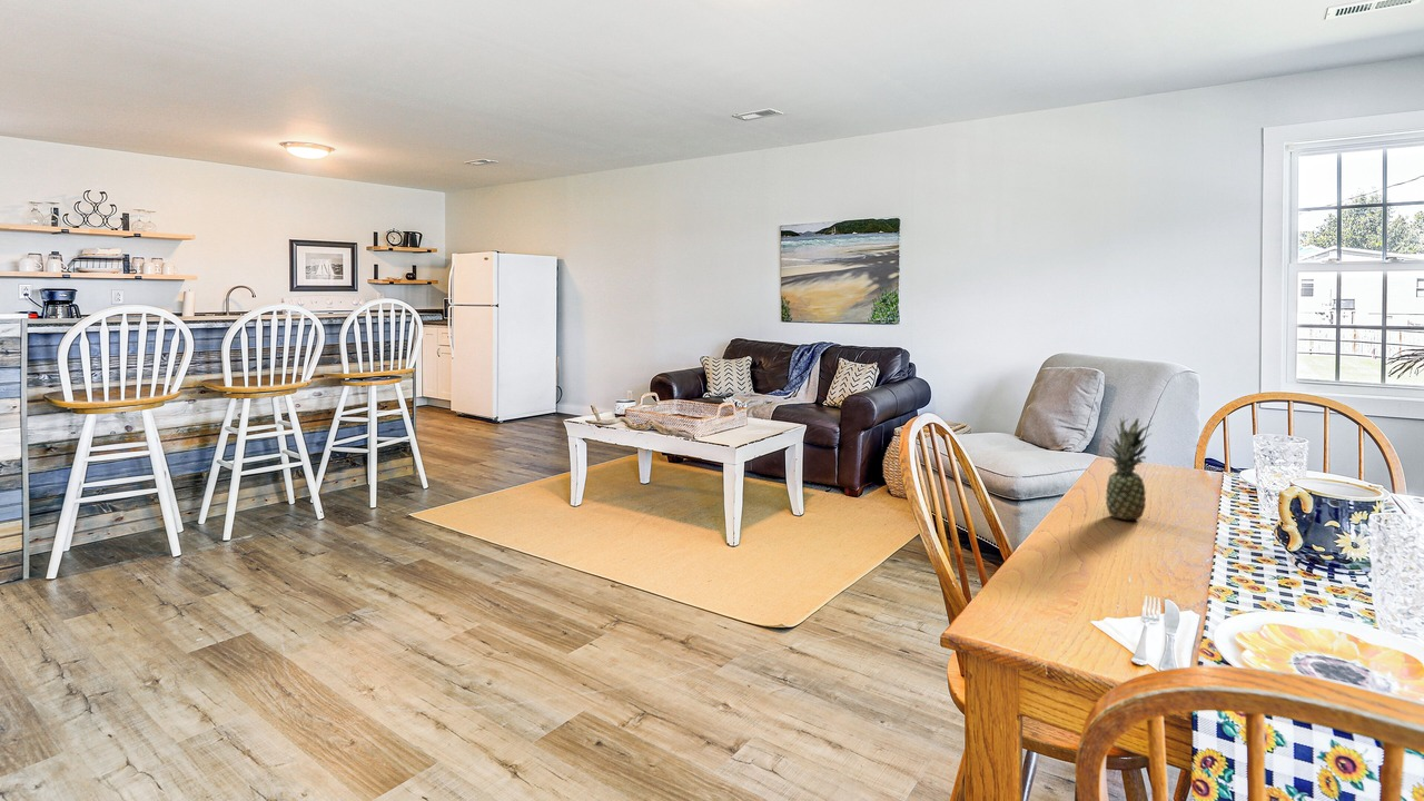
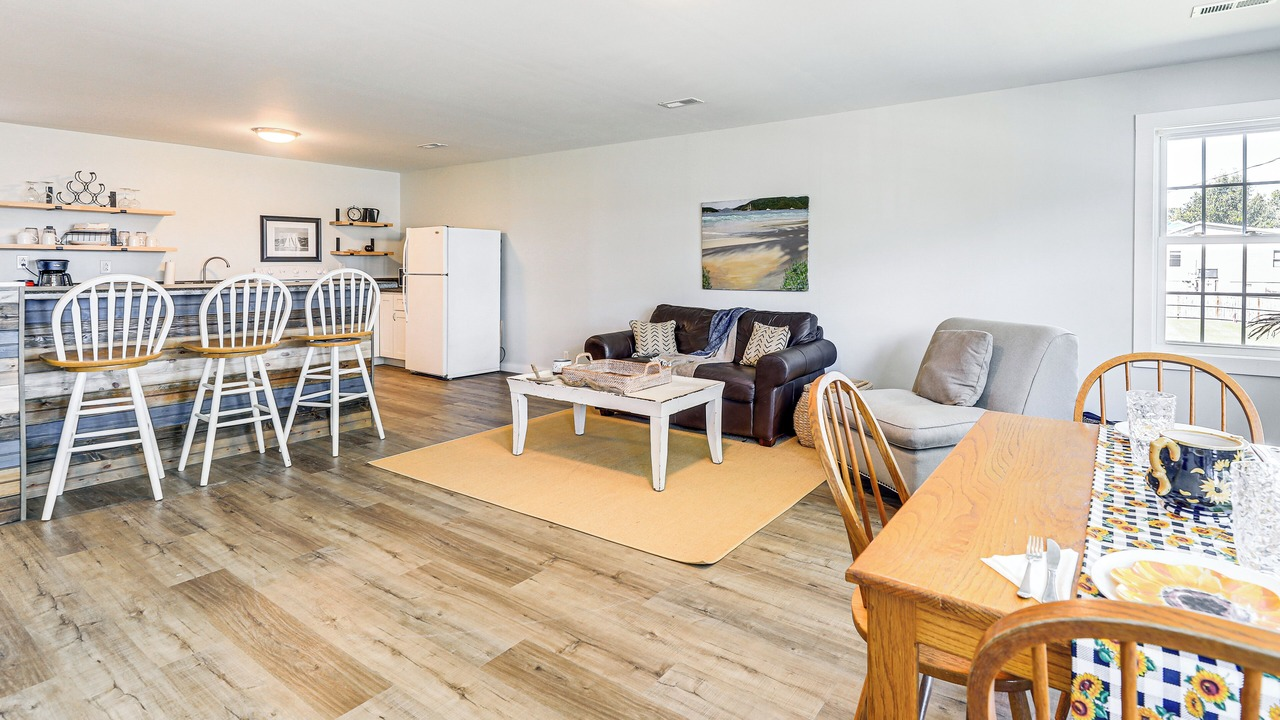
- fruit [1104,414,1154,521]
